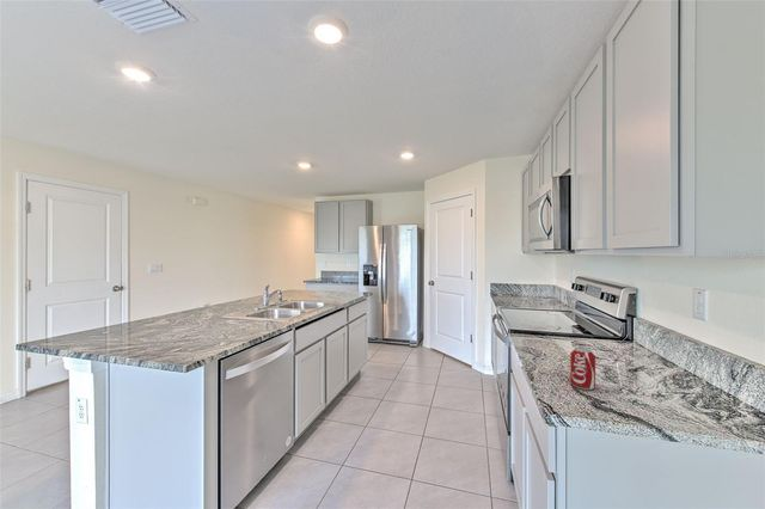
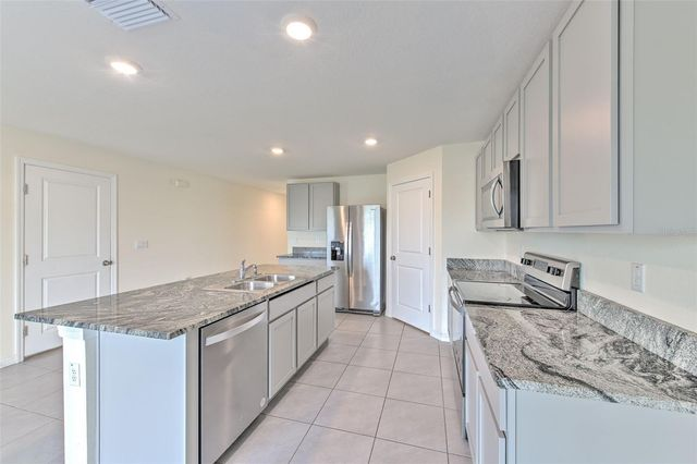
- beverage can [569,347,596,391]
